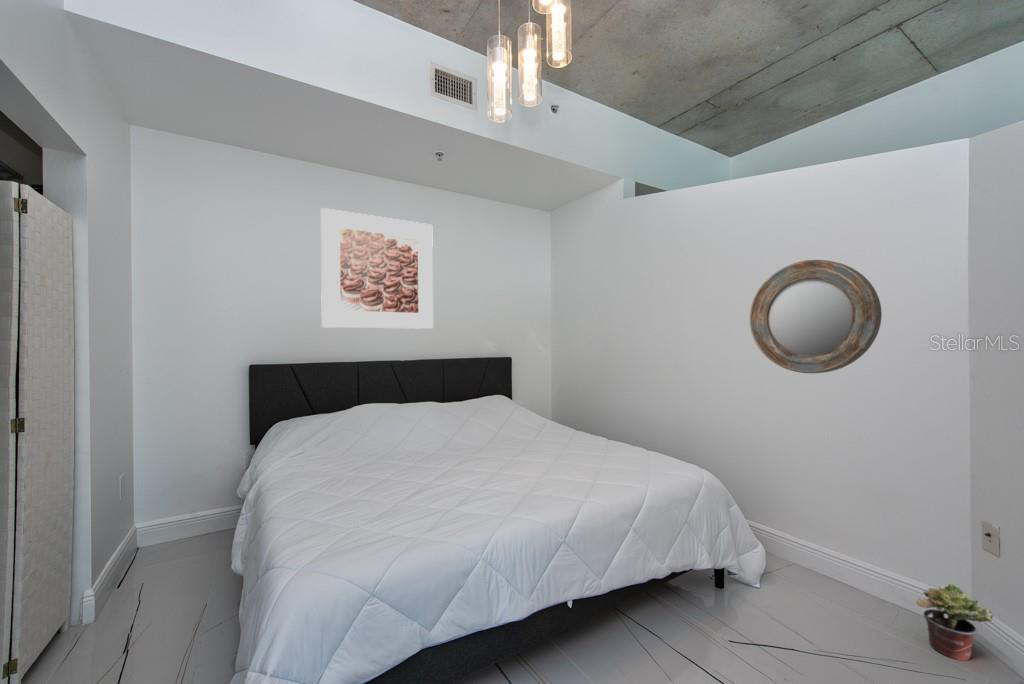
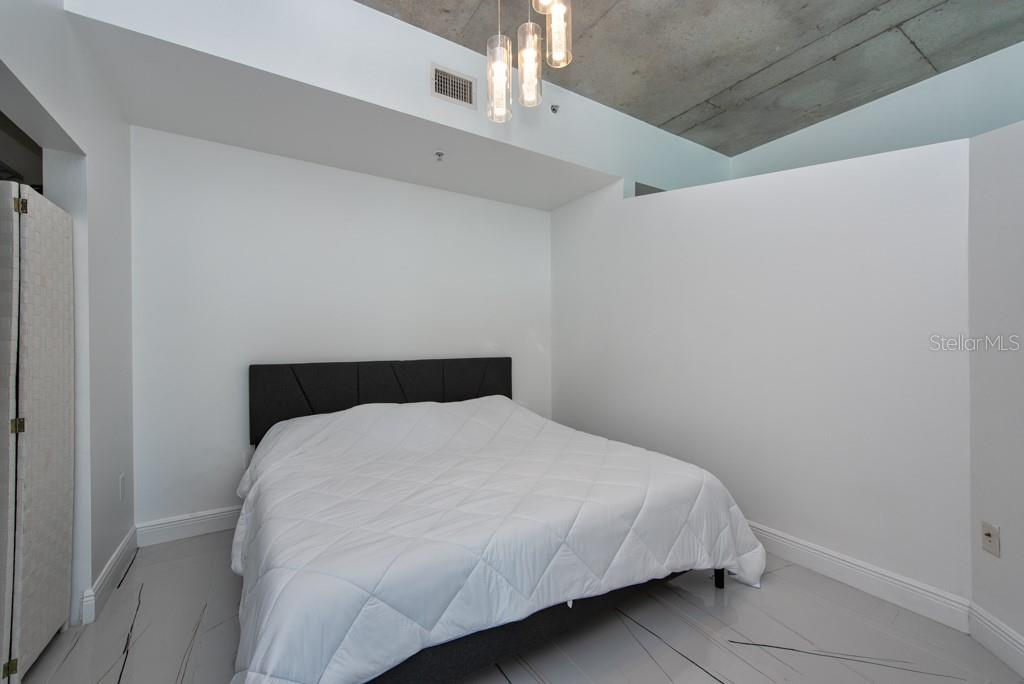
- potted plant [916,583,994,662]
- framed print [320,207,434,330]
- home mirror [749,259,883,374]
